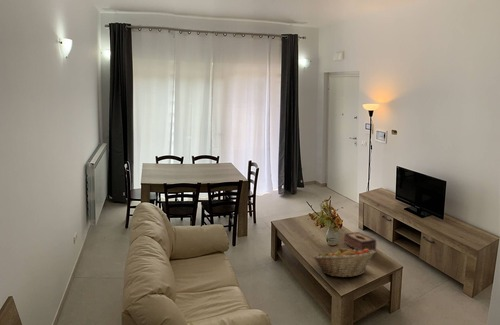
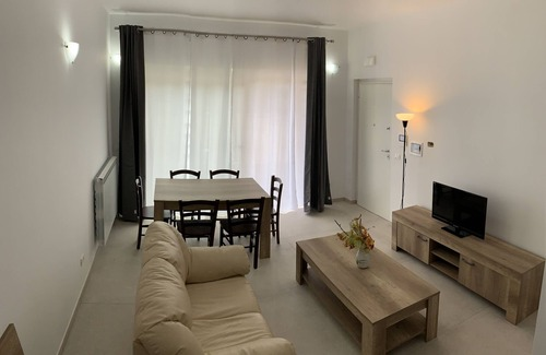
- fruit basket [312,246,376,278]
- tissue box [343,231,377,252]
